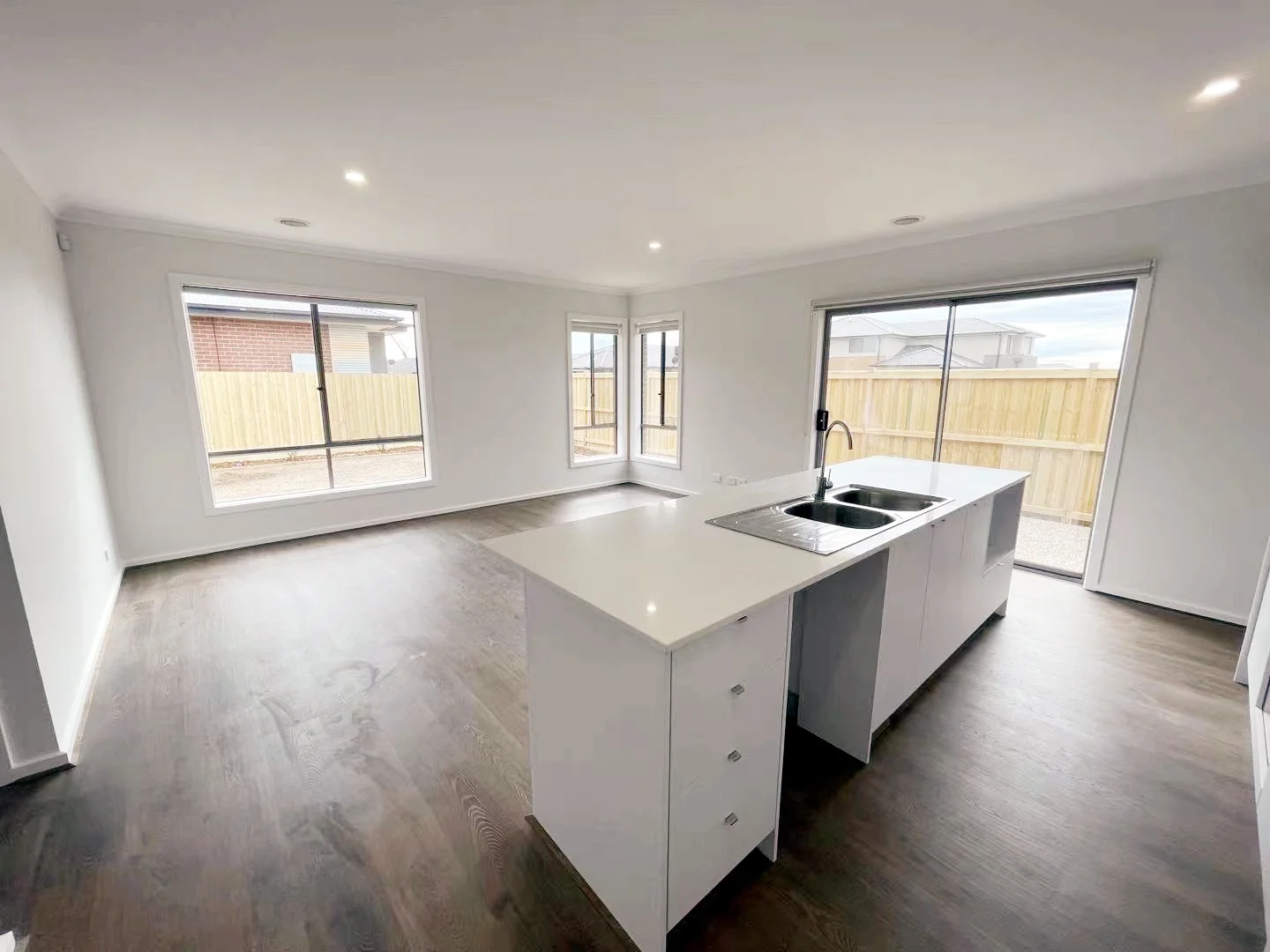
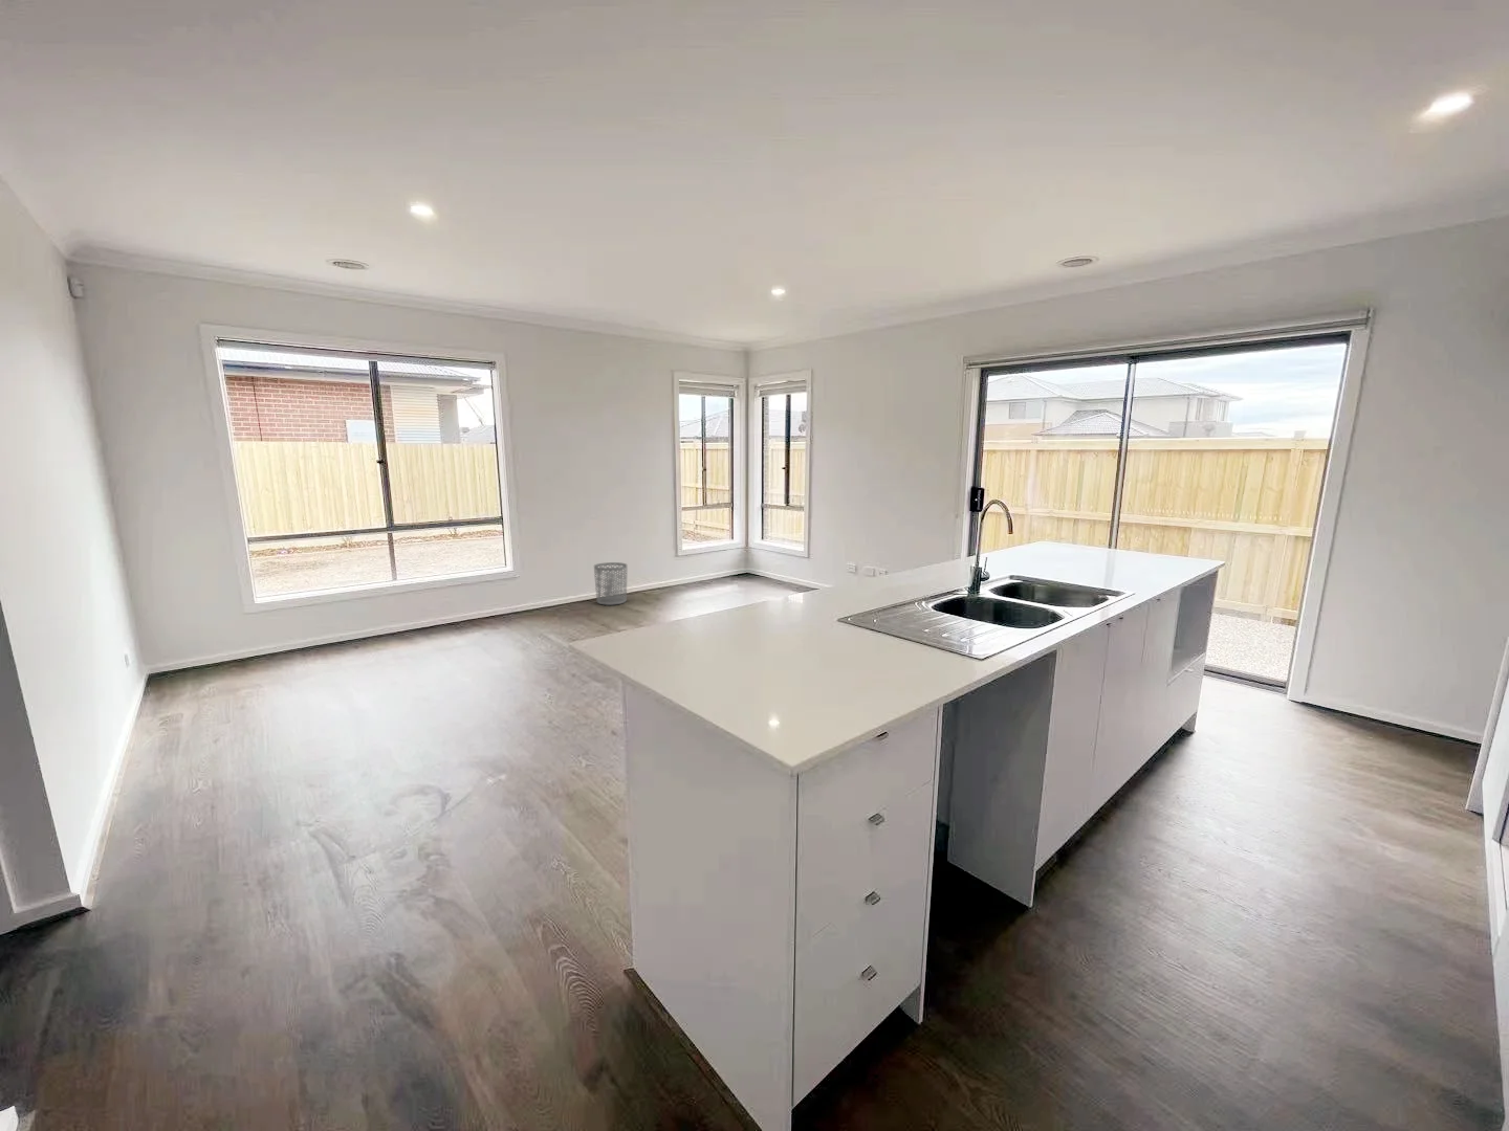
+ waste bin [593,561,627,606]
